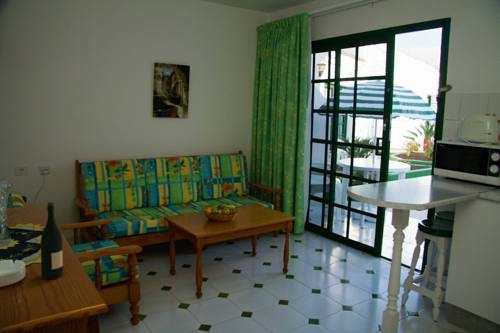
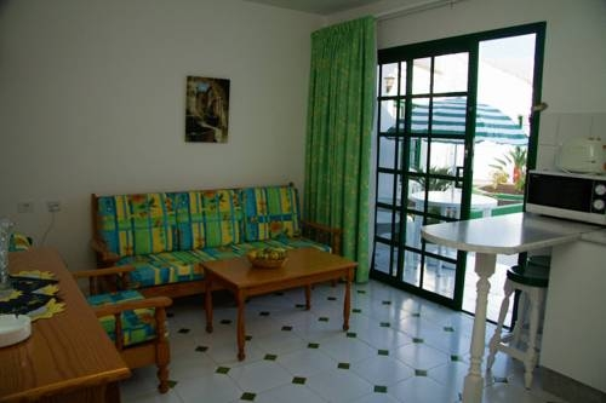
- wine bottle [40,201,64,280]
